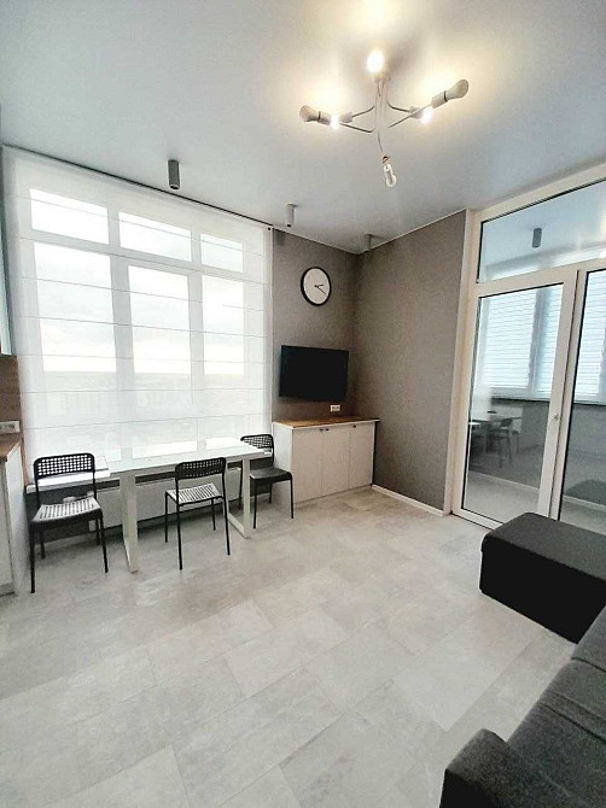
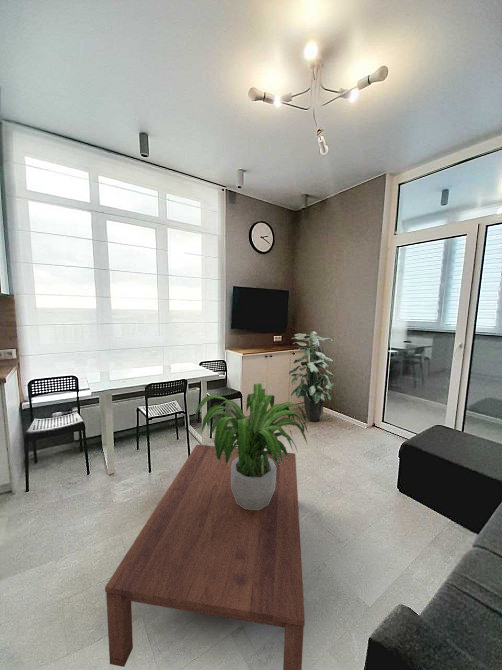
+ potted plant [193,383,310,510]
+ coffee table [104,444,306,670]
+ indoor plant [288,330,336,422]
